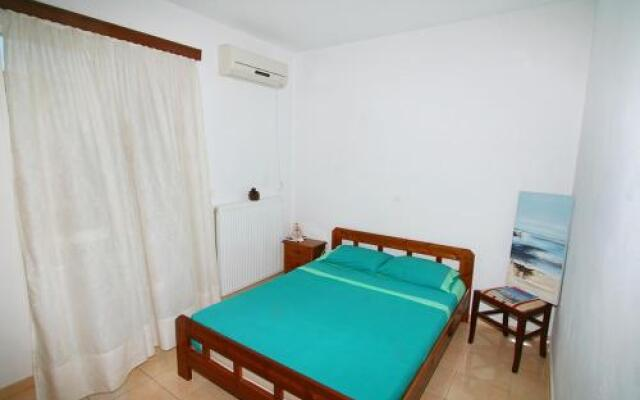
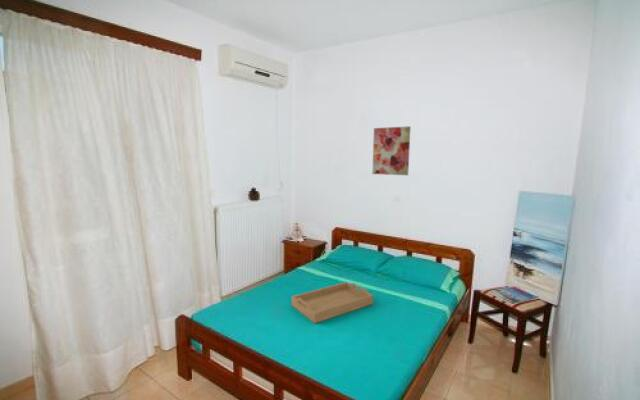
+ serving tray [291,281,374,324]
+ wall art [371,125,411,176]
